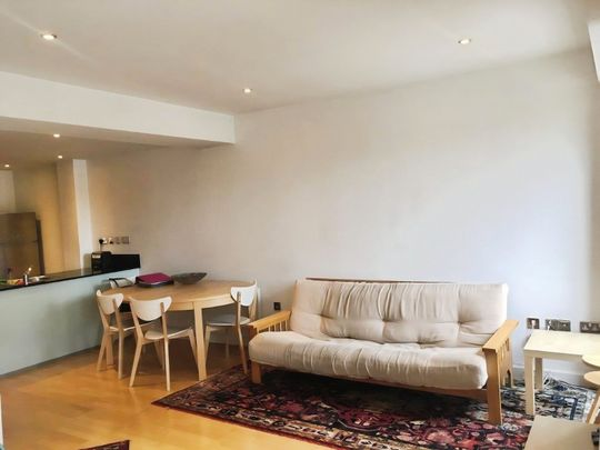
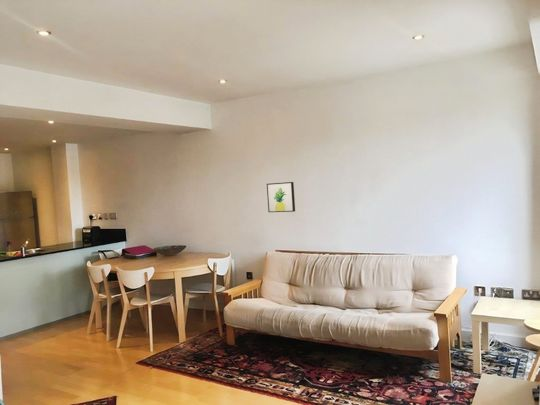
+ wall art [266,181,296,213]
